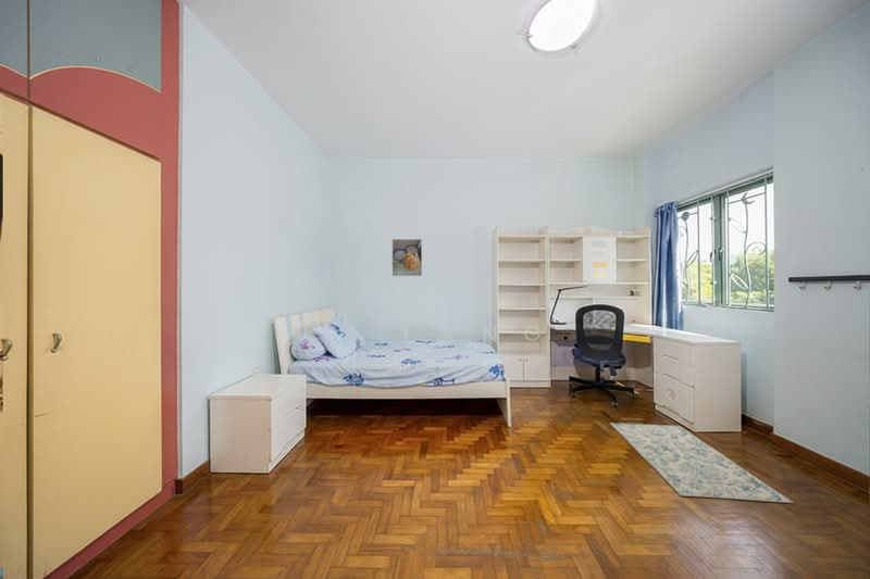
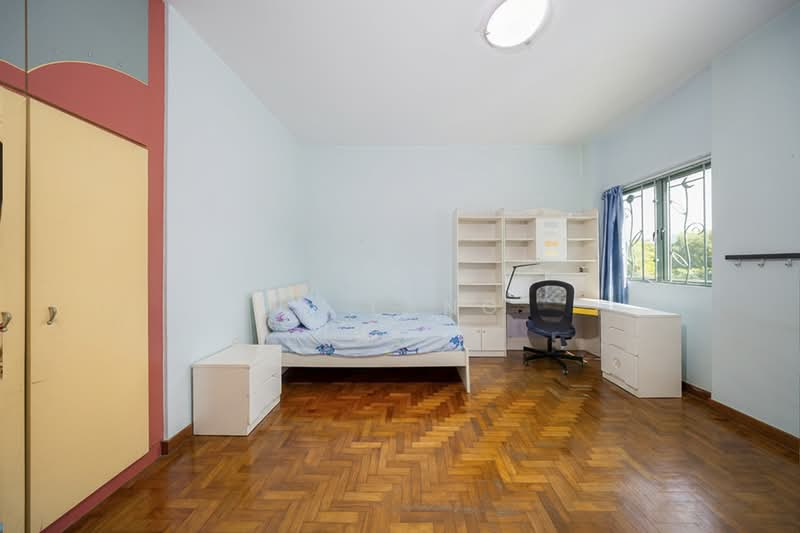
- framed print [391,238,423,277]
- rug [609,421,795,504]
